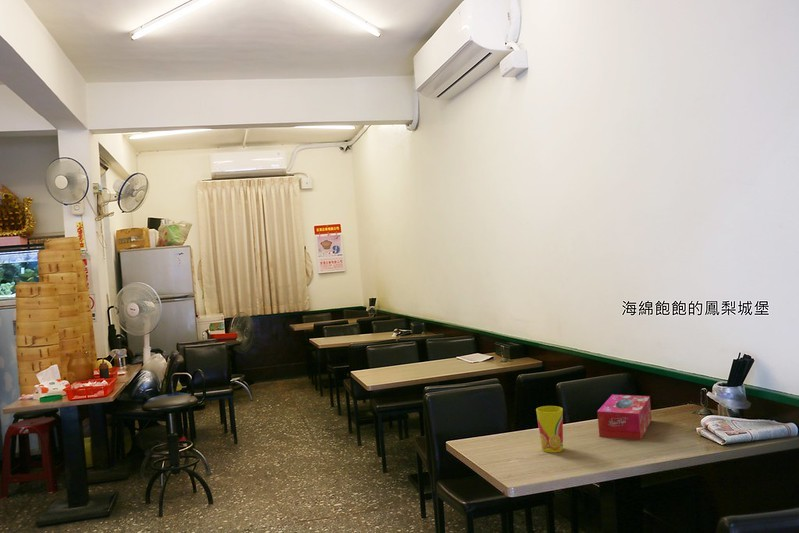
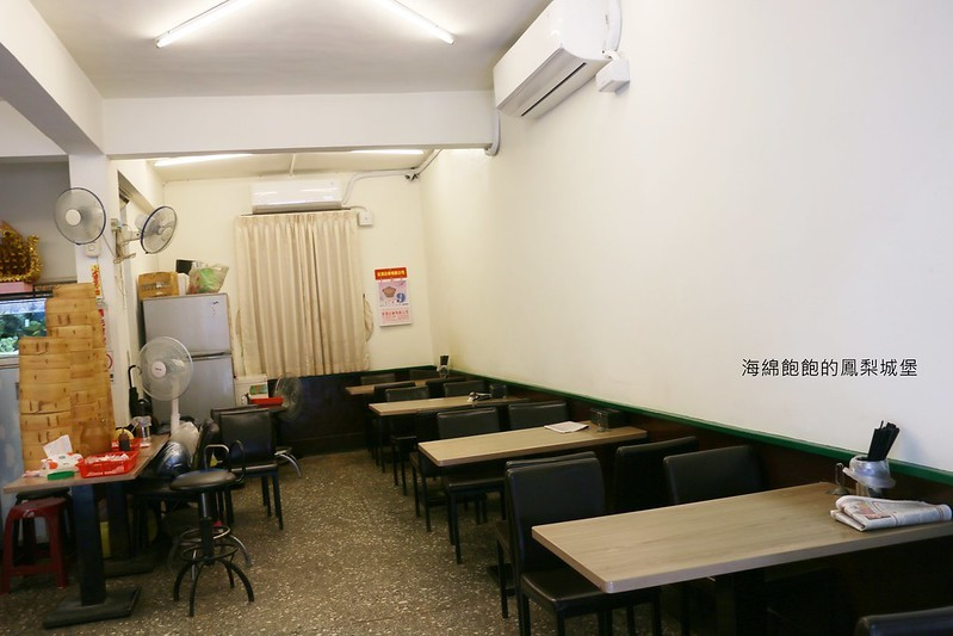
- cup [535,405,564,454]
- tissue box [596,394,653,440]
